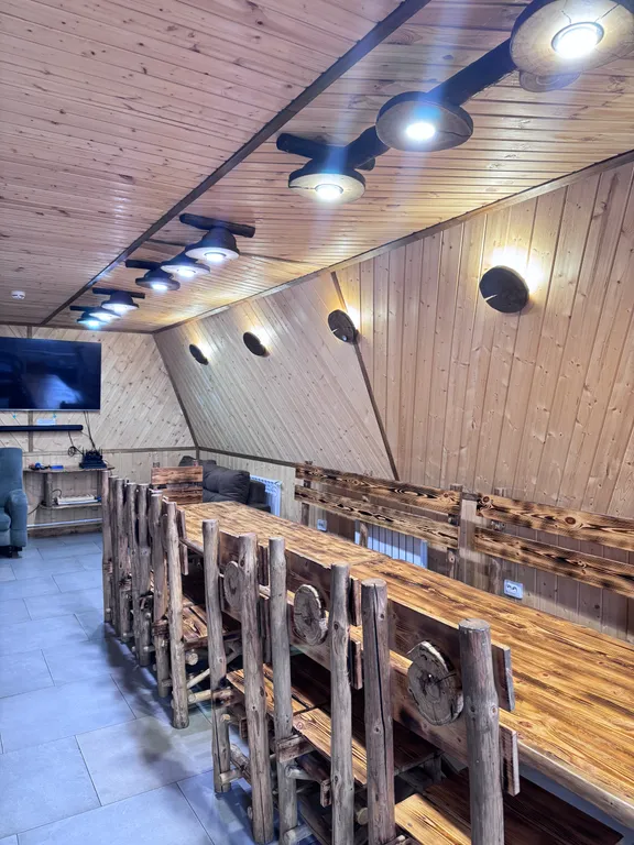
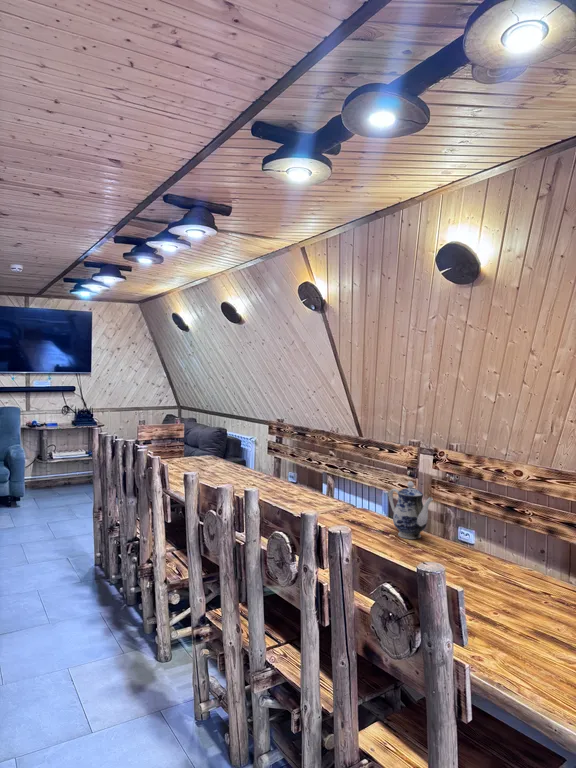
+ teapot [388,480,434,540]
